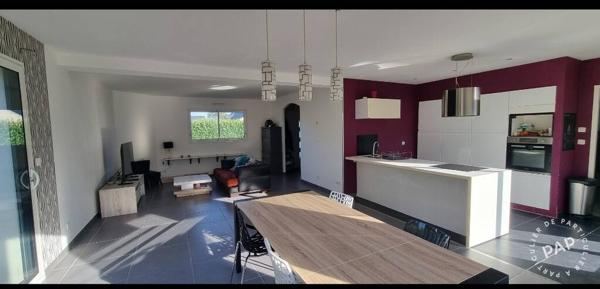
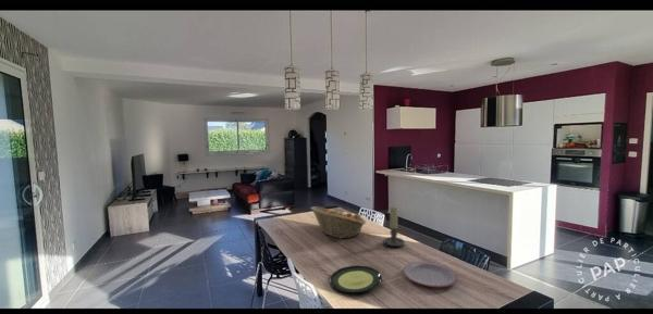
+ plate [402,261,458,288]
+ candle holder [382,205,406,248]
+ fruit basket [310,205,368,239]
+ plate [329,265,383,293]
